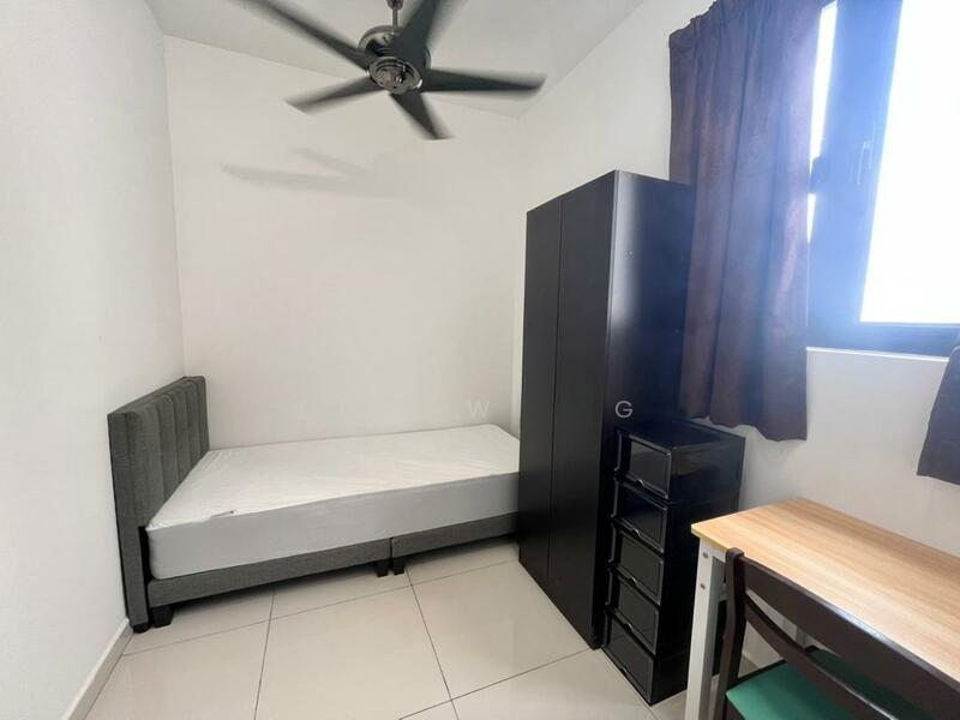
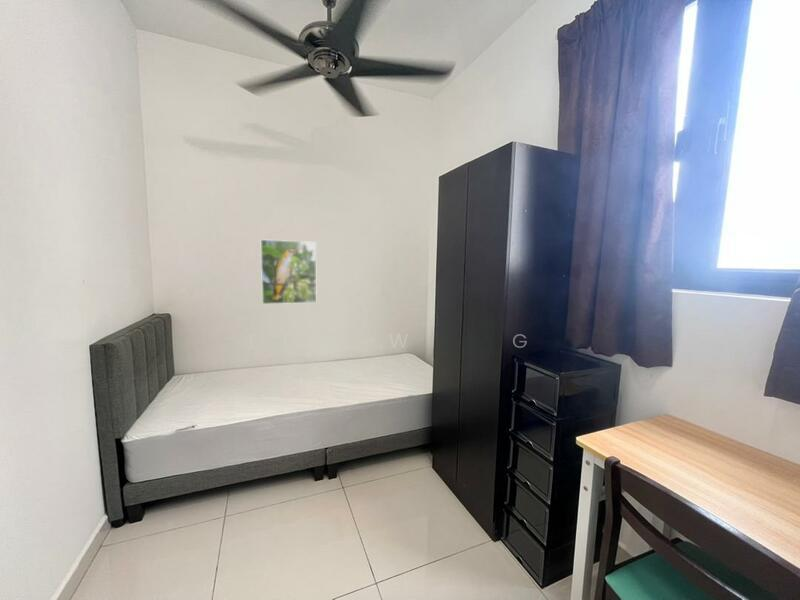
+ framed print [260,239,317,305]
